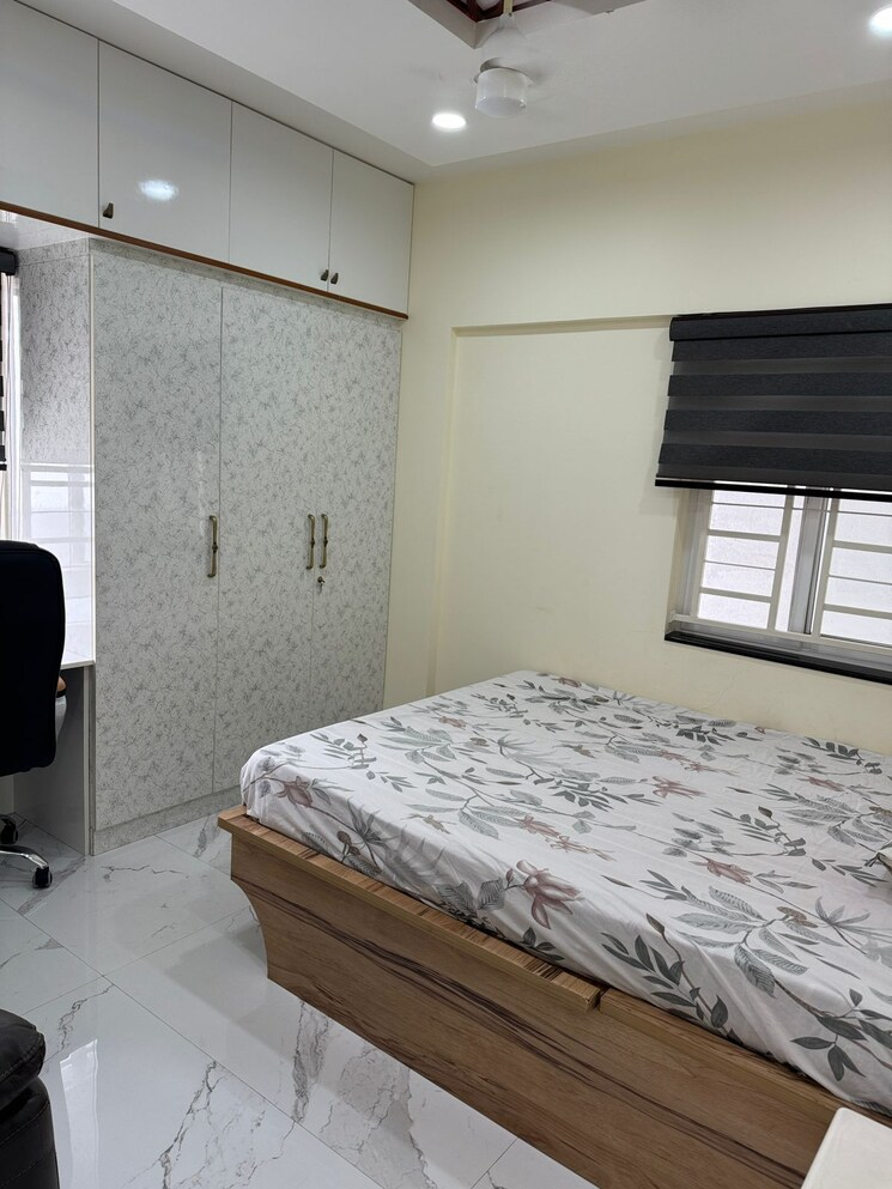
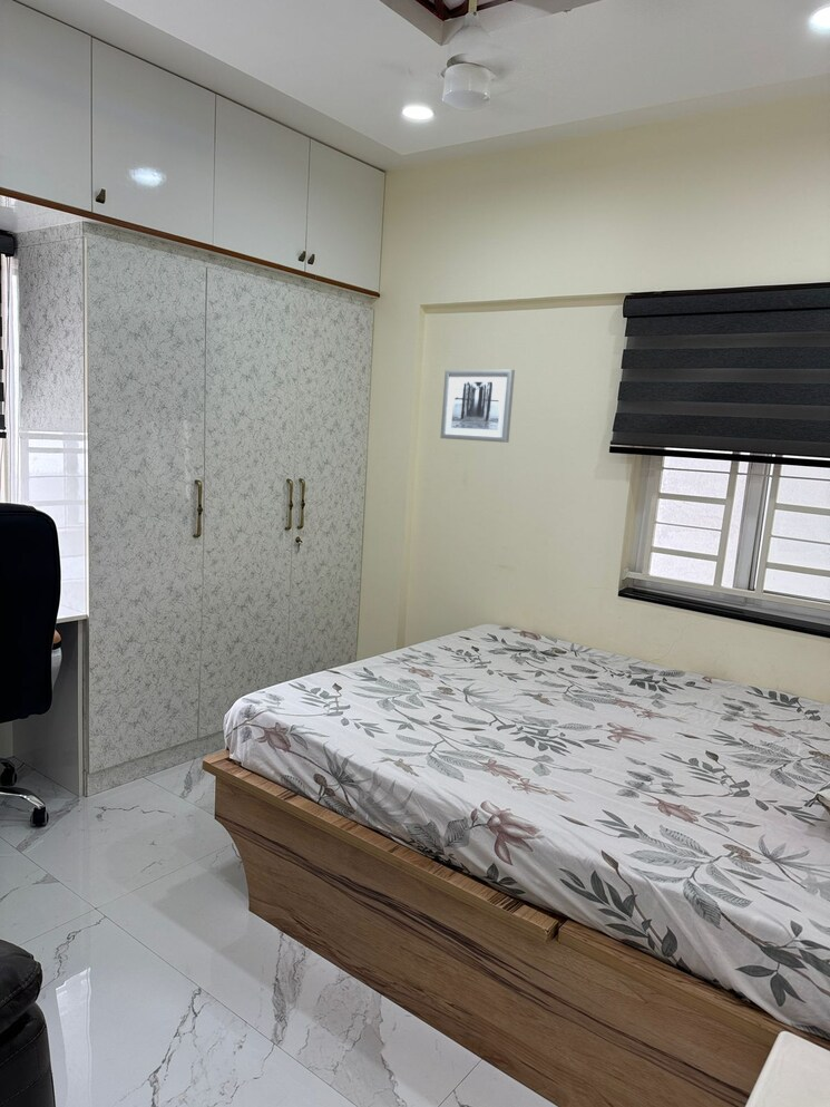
+ wall art [439,369,516,444]
